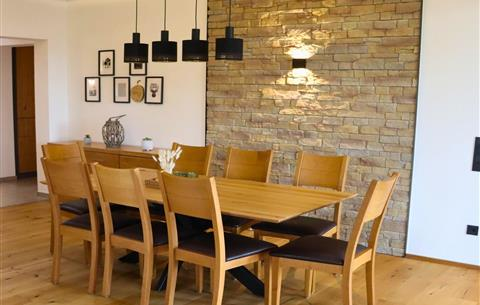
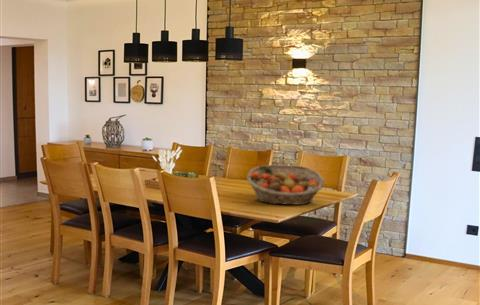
+ fruit basket [246,164,325,206]
